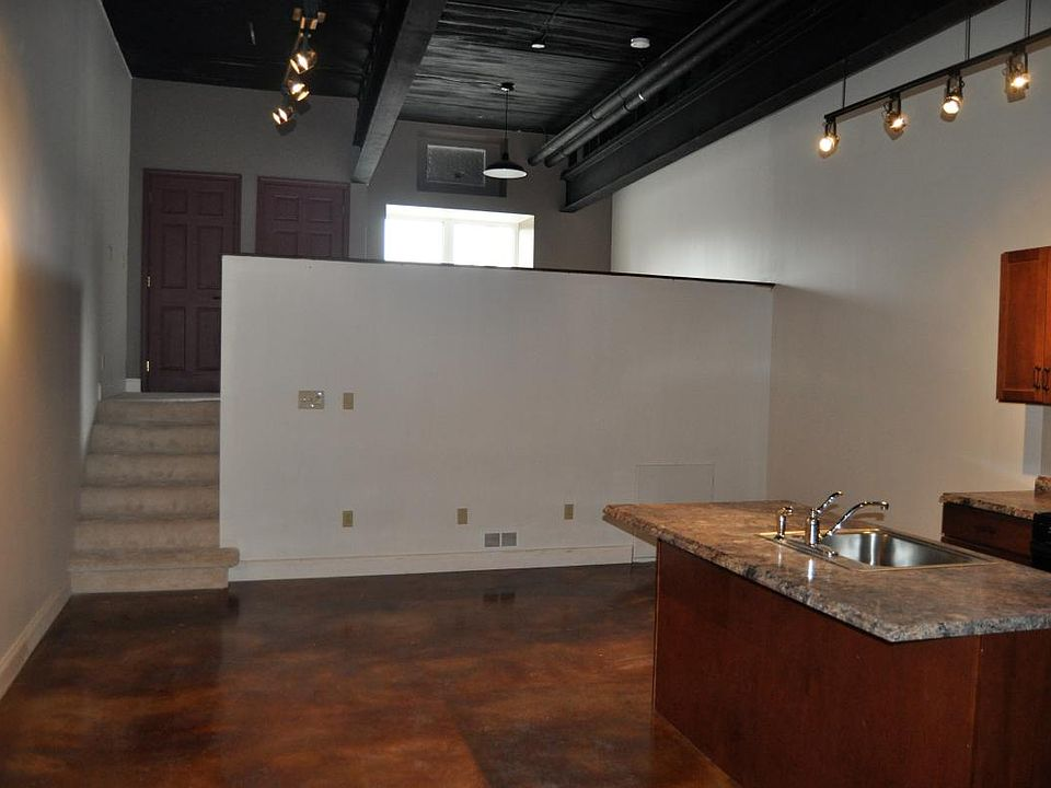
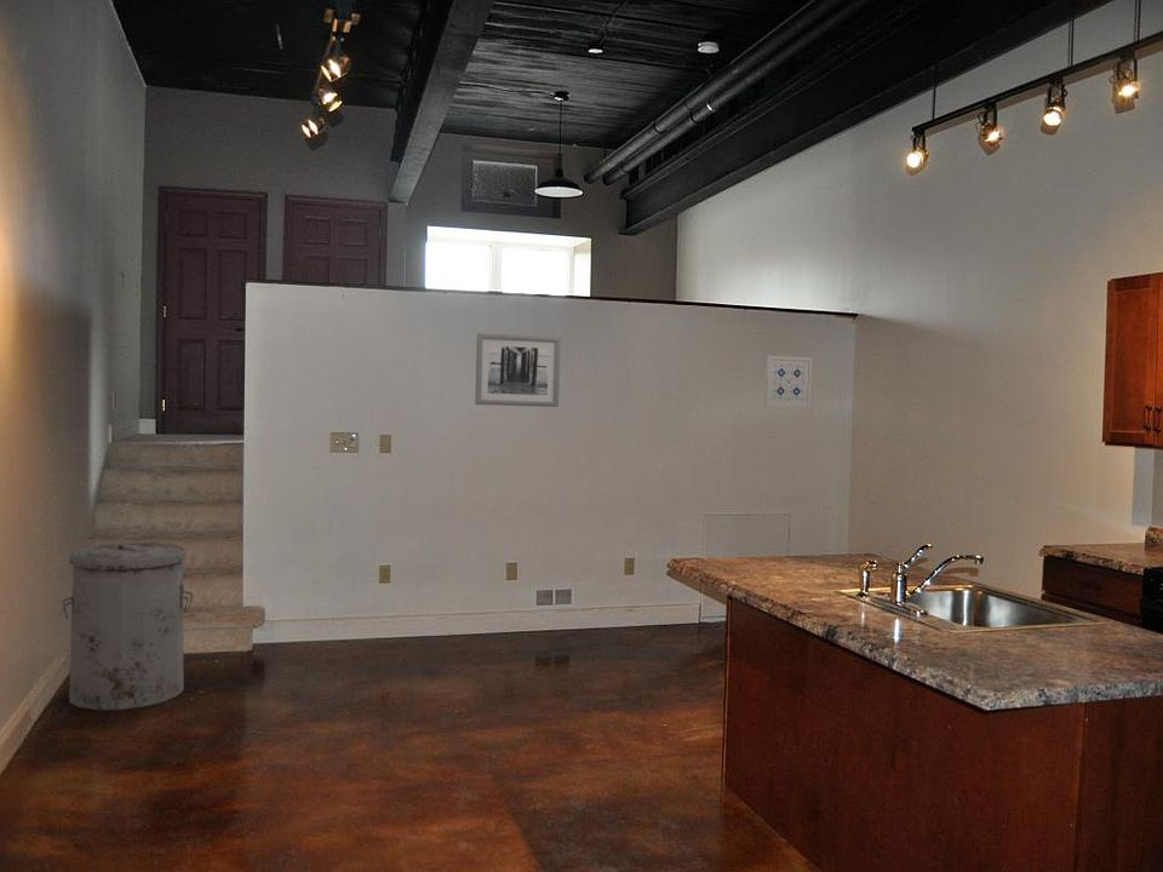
+ wall art [763,355,813,408]
+ trash can [62,541,194,711]
+ wall art [474,332,562,408]
